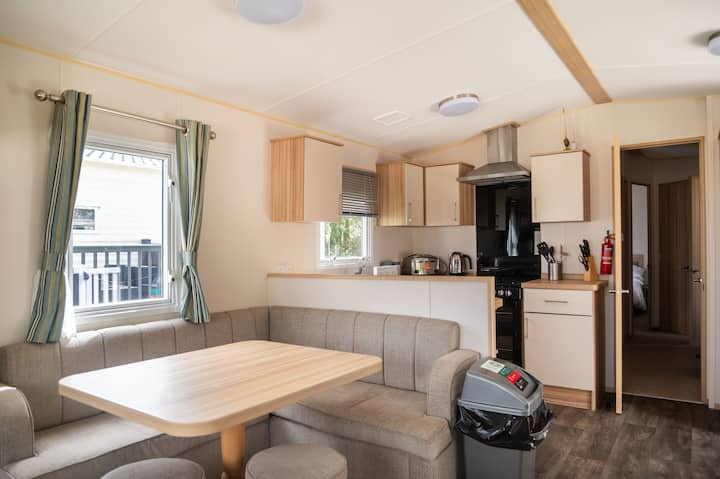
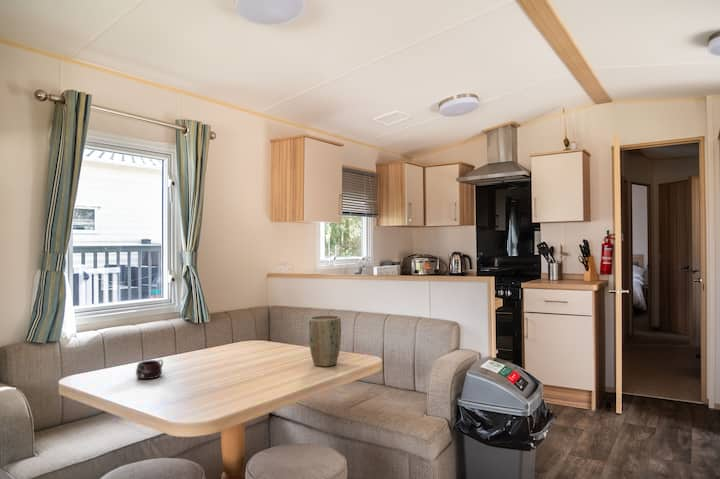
+ mug [135,359,164,380]
+ plant pot [308,314,342,367]
